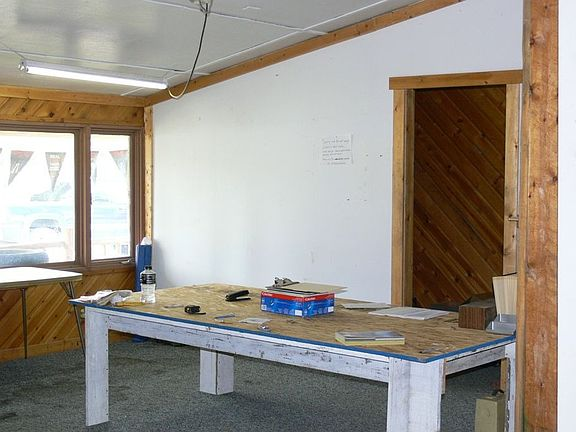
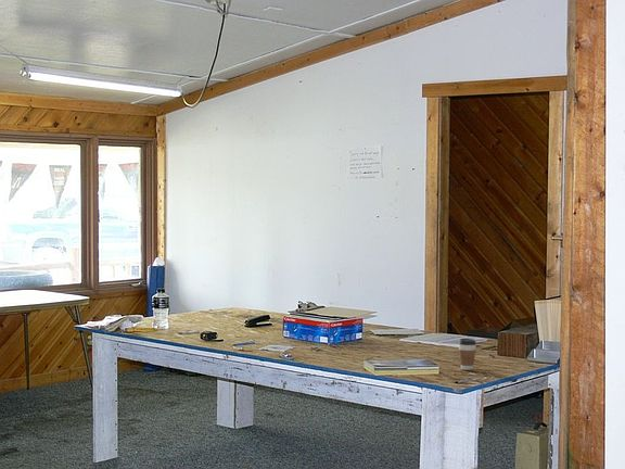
+ coffee cup [457,338,477,371]
